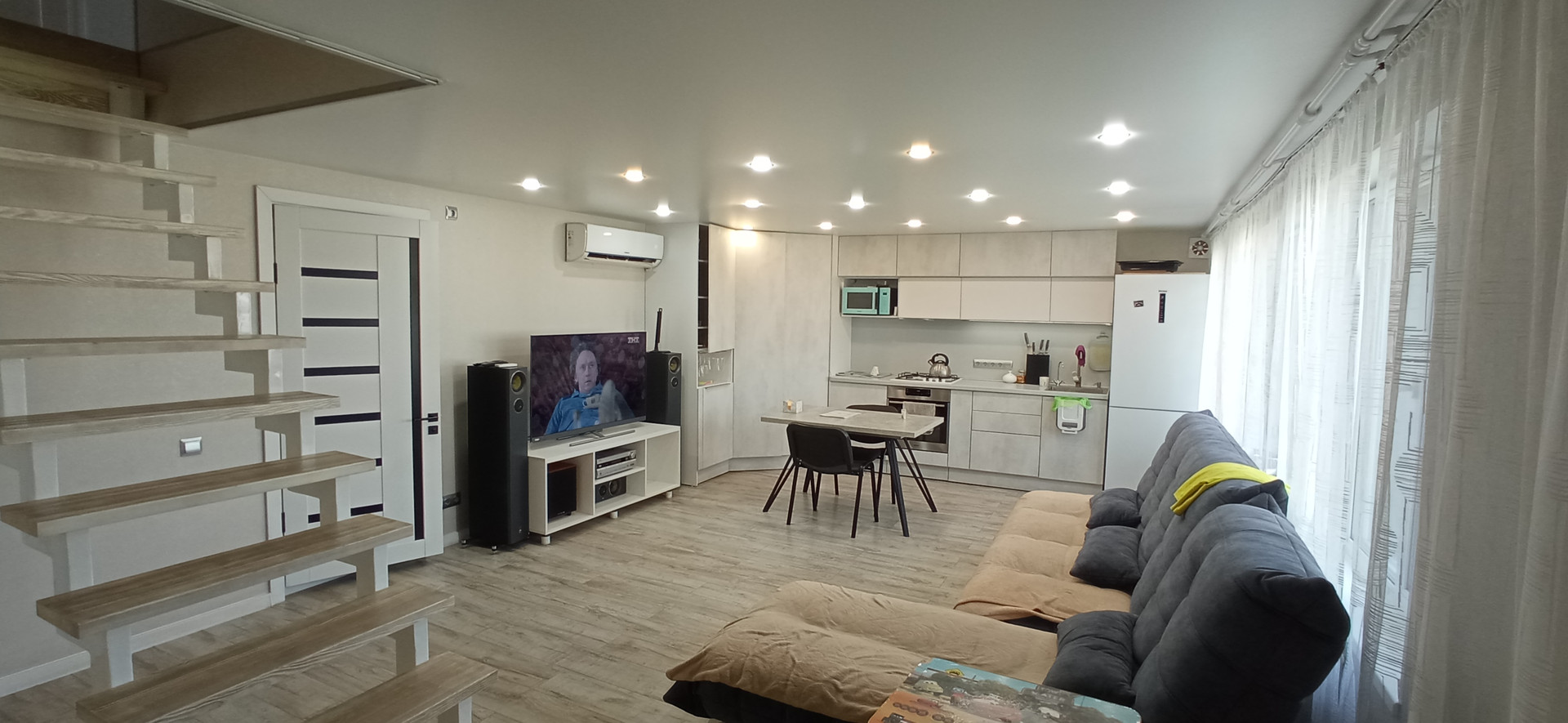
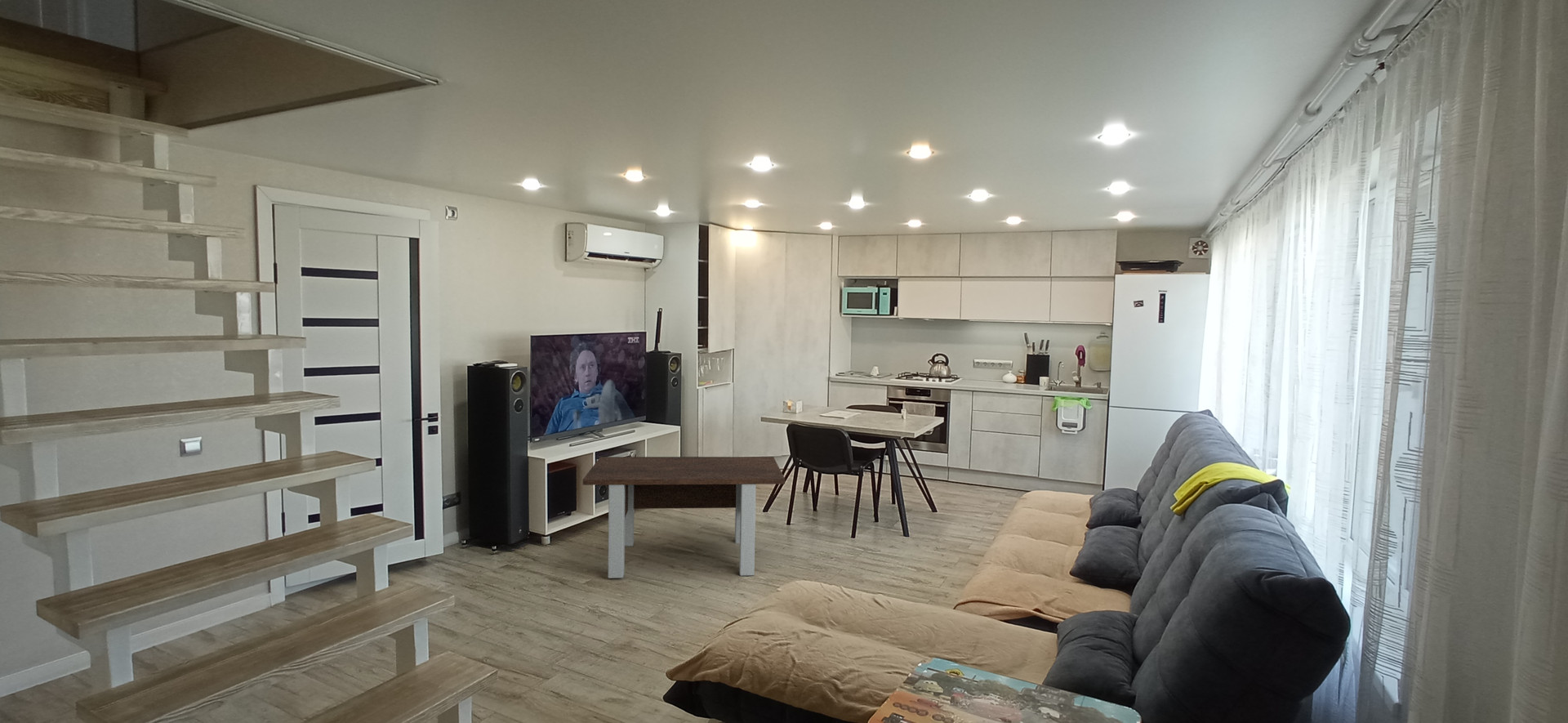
+ coffee table [582,456,786,579]
